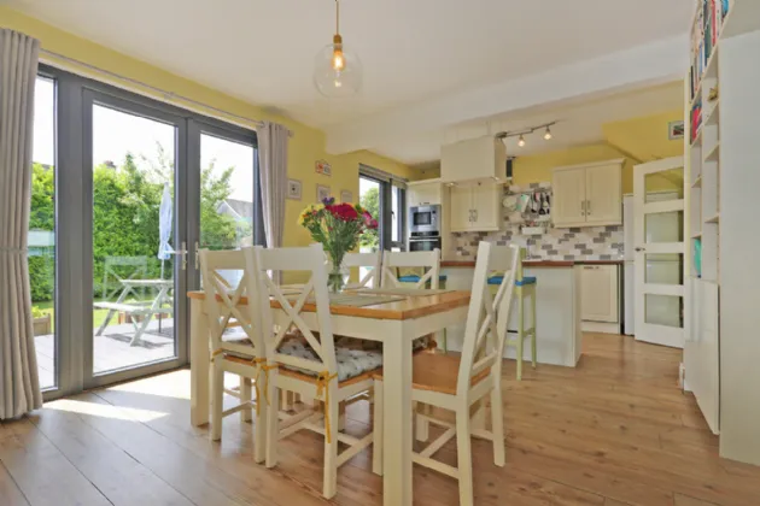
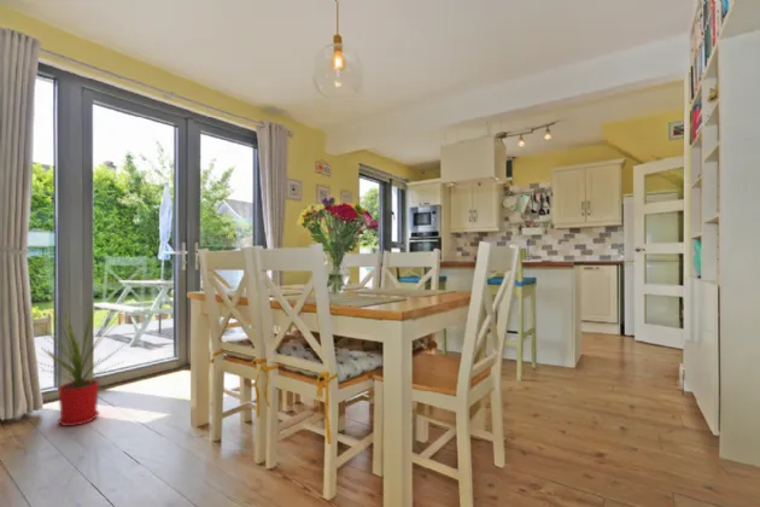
+ house plant [24,301,129,427]
